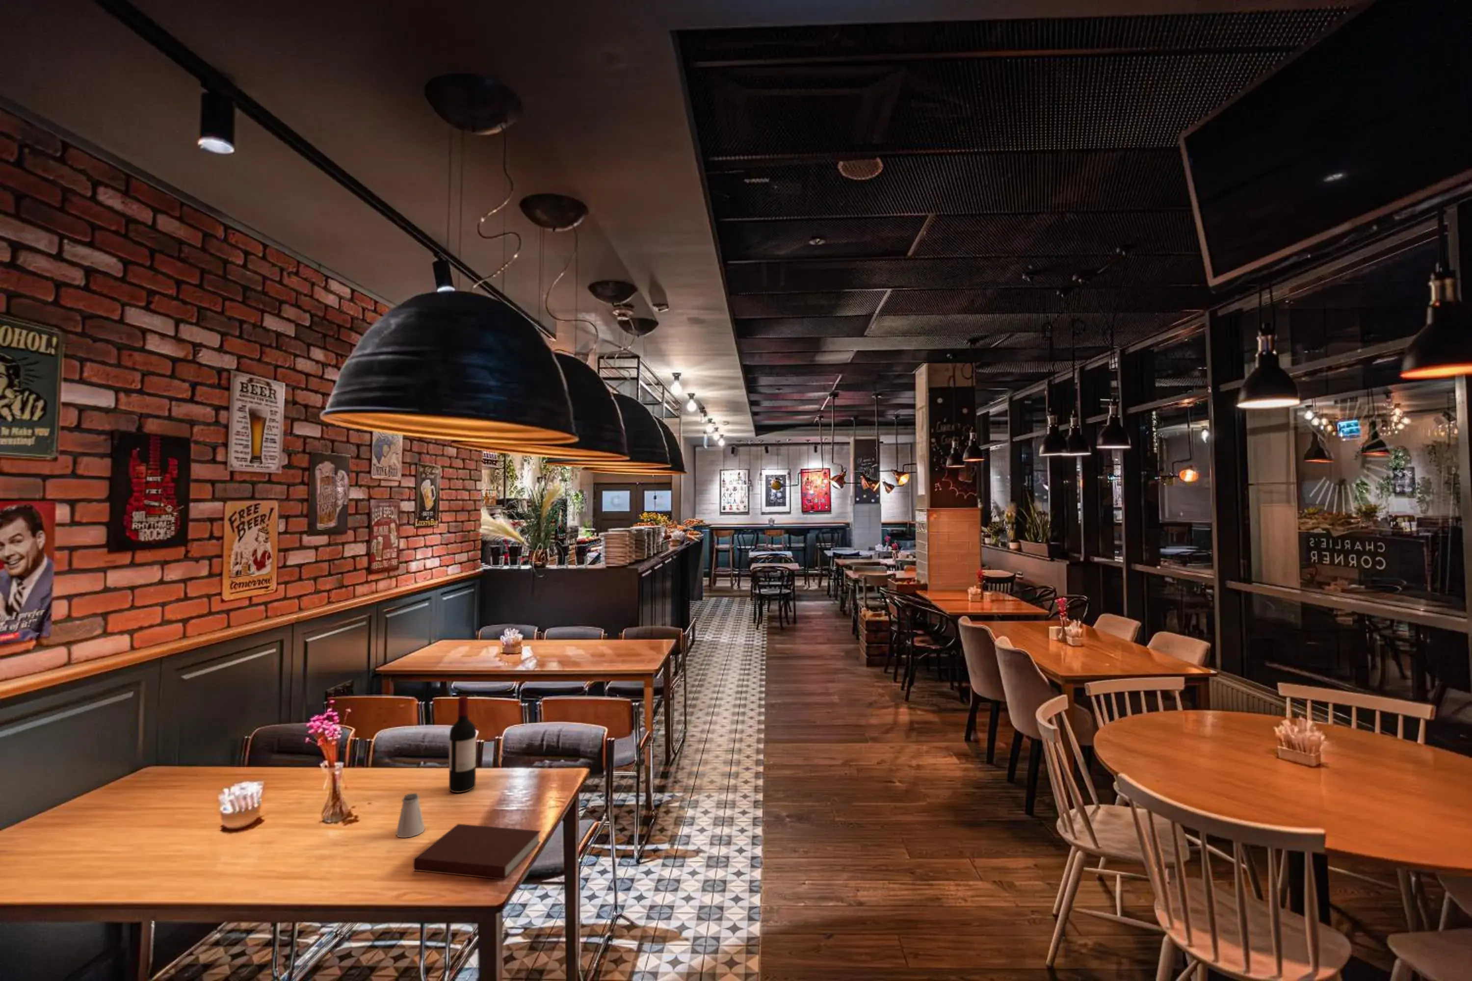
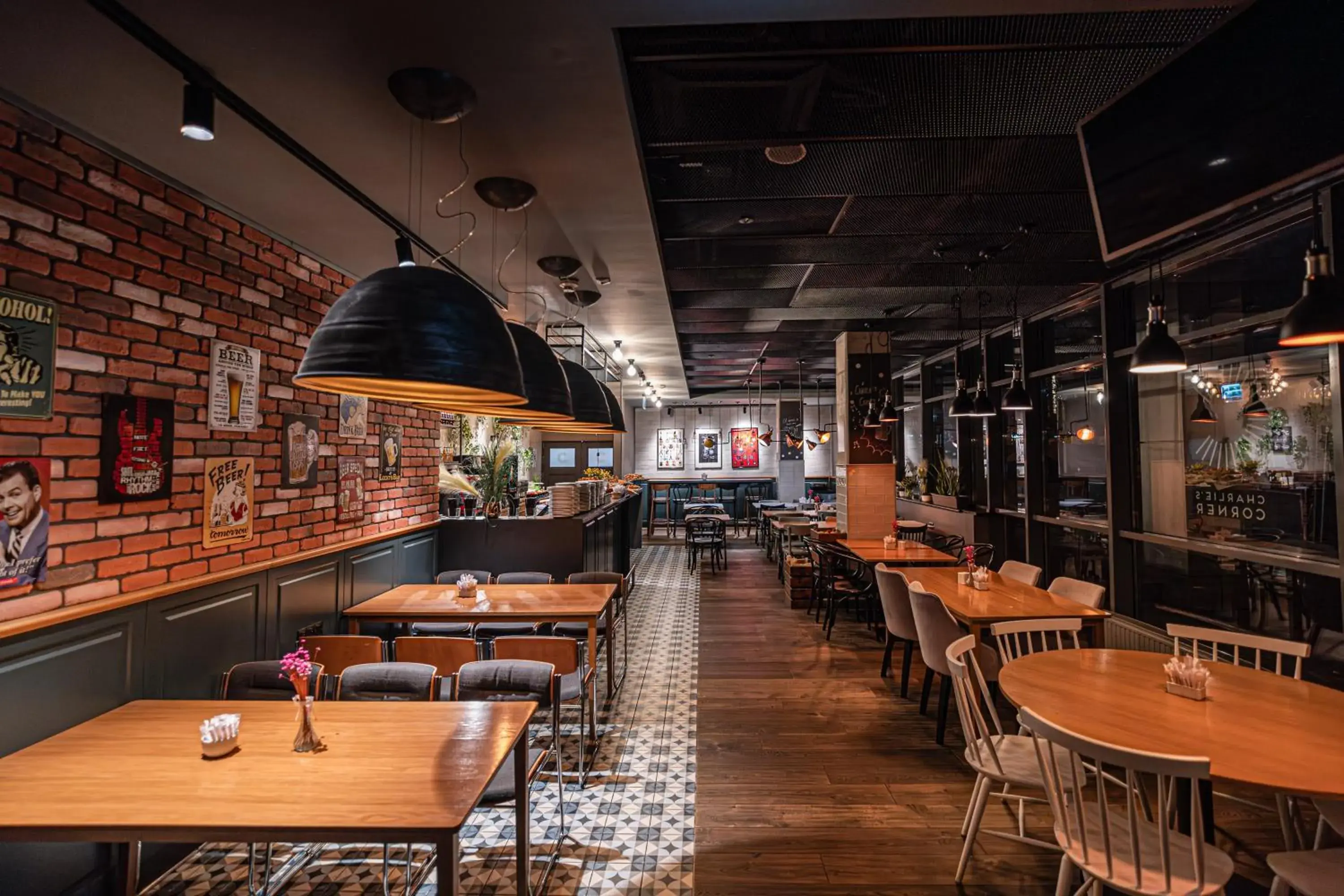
- wine bottle [448,695,476,793]
- saltshaker [395,793,425,839]
- notebook [413,823,541,880]
